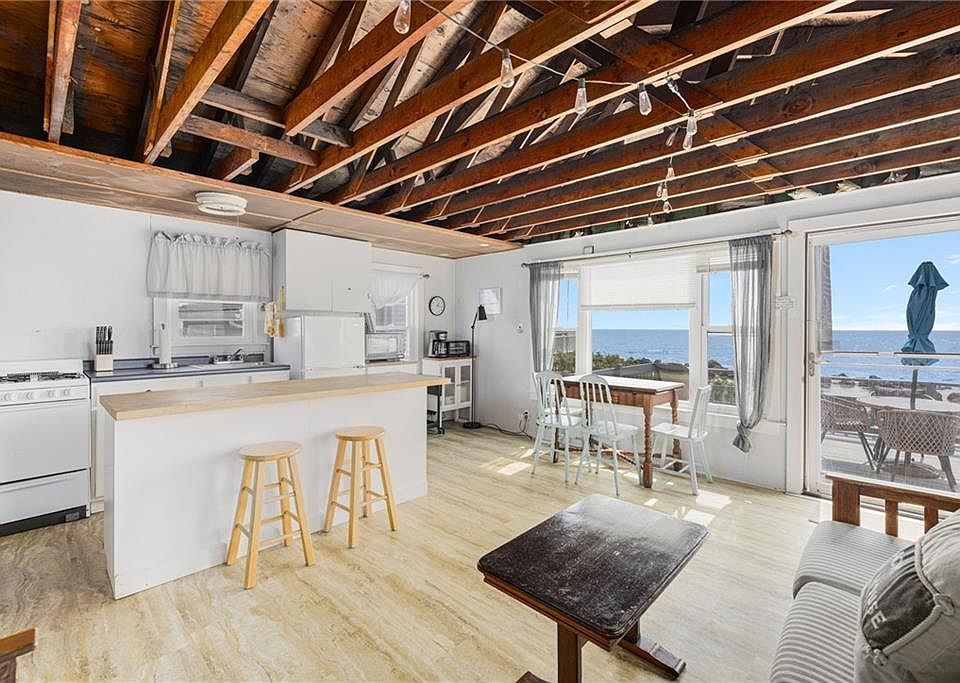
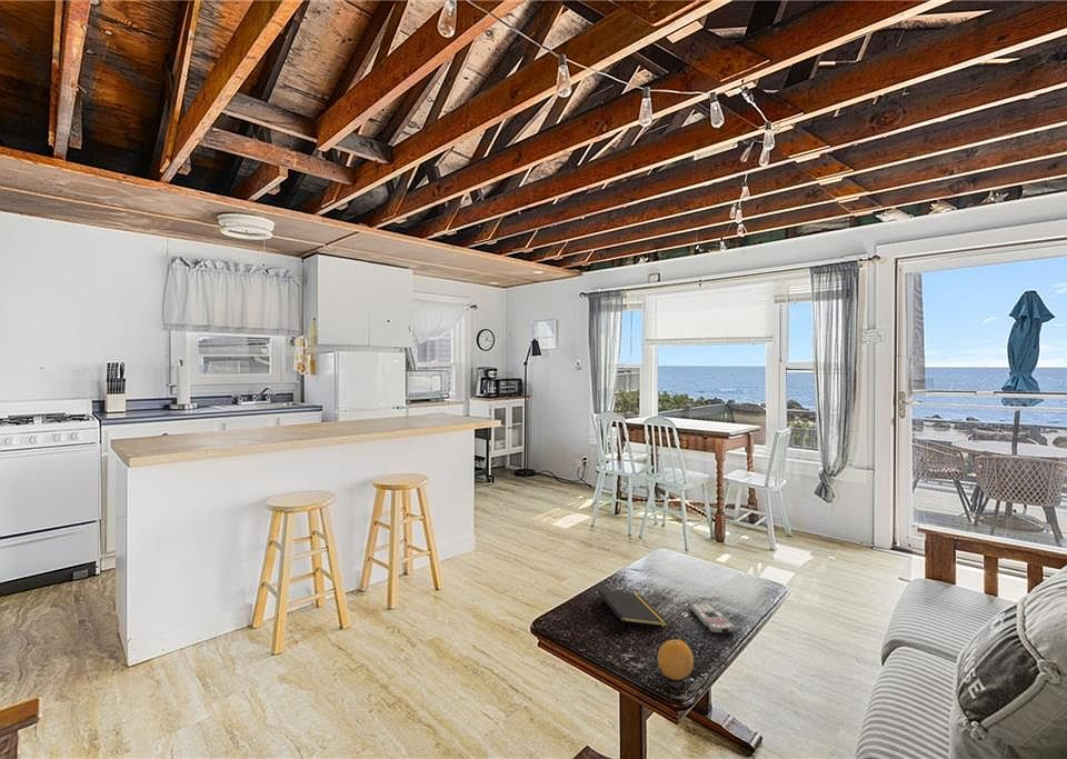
+ fruit [657,638,695,681]
+ remote control [689,601,737,635]
+ notepad [597,588,668,633]
